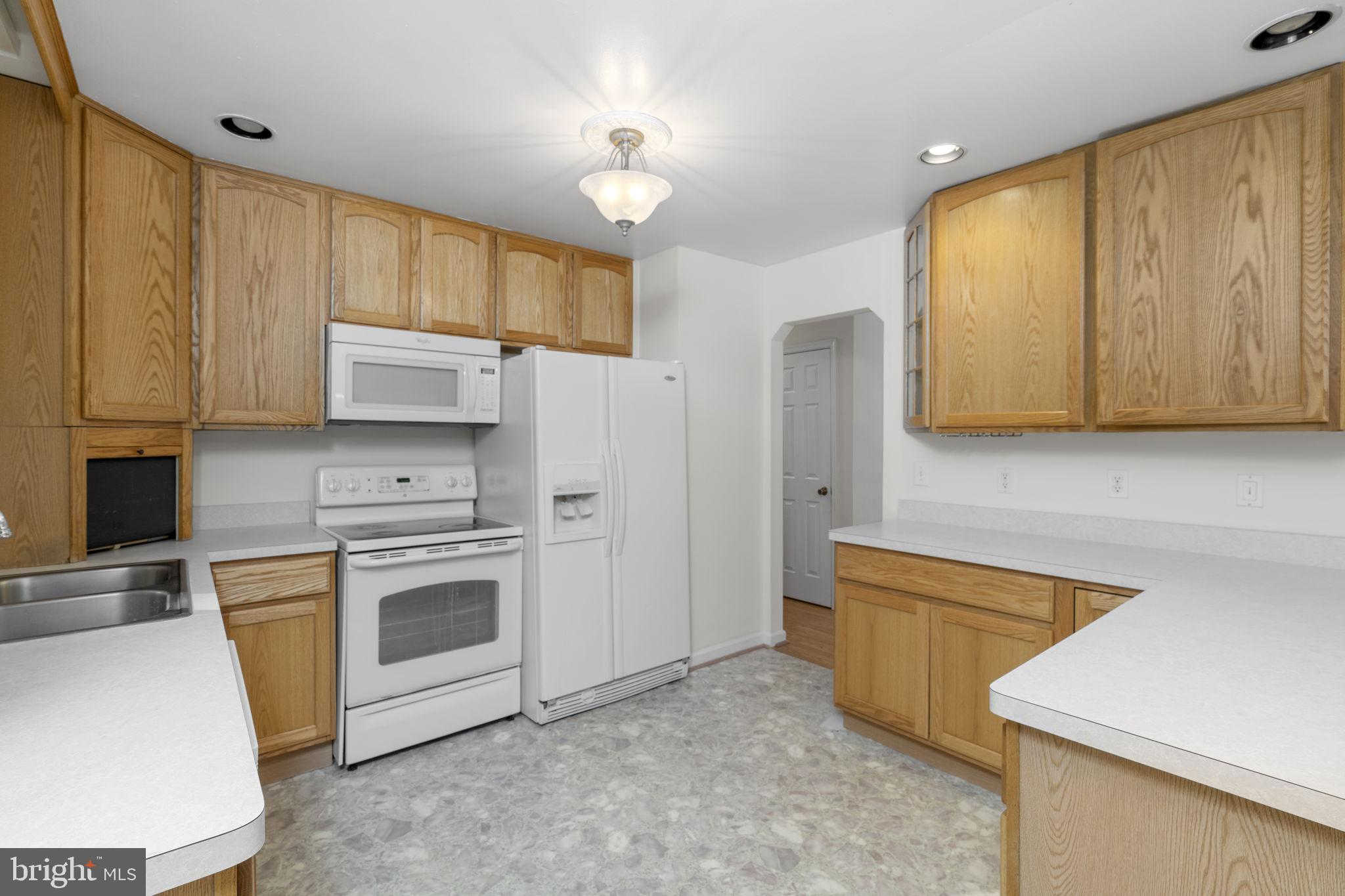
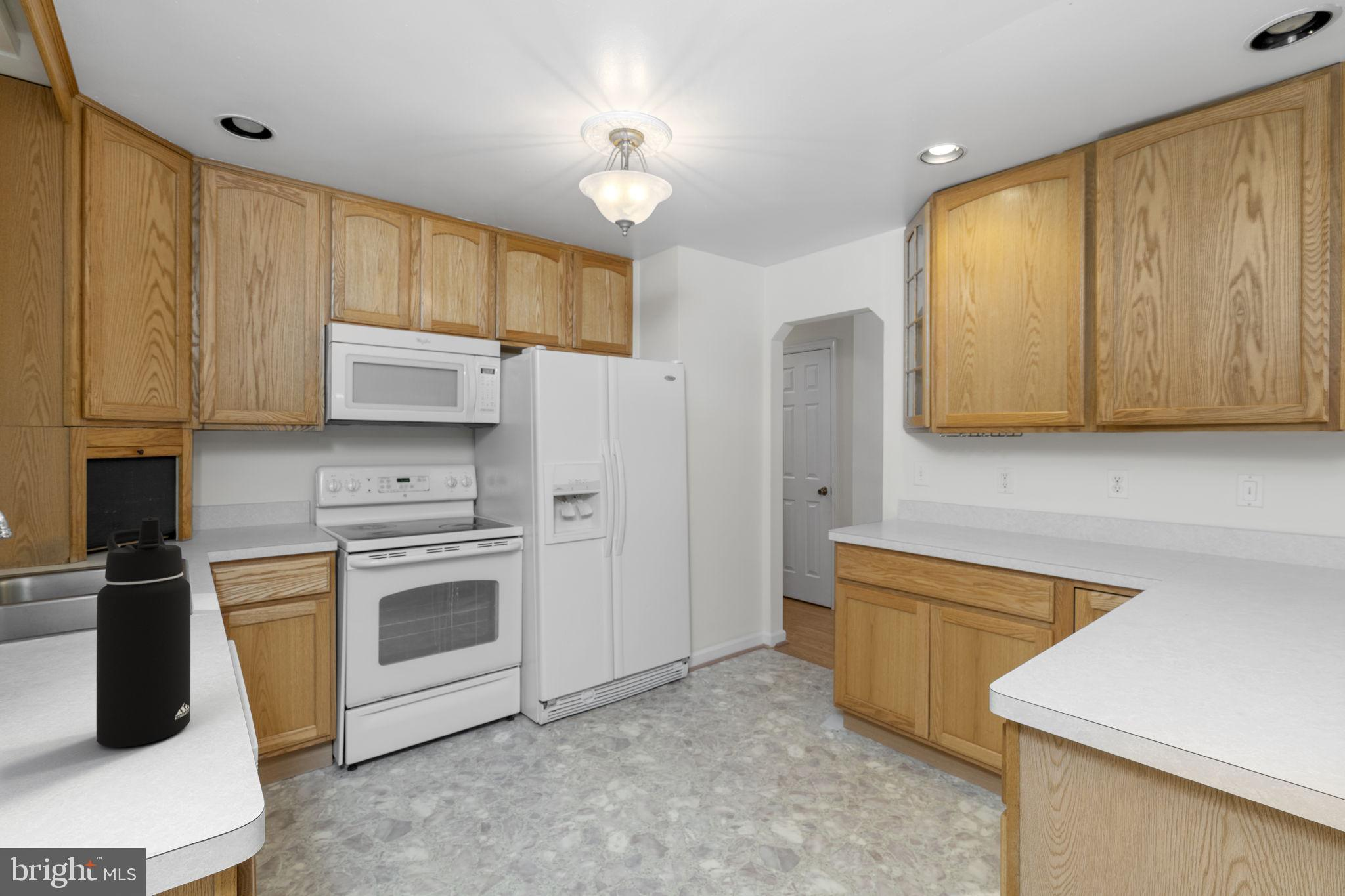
+ water bottle [96,517,191,748]
